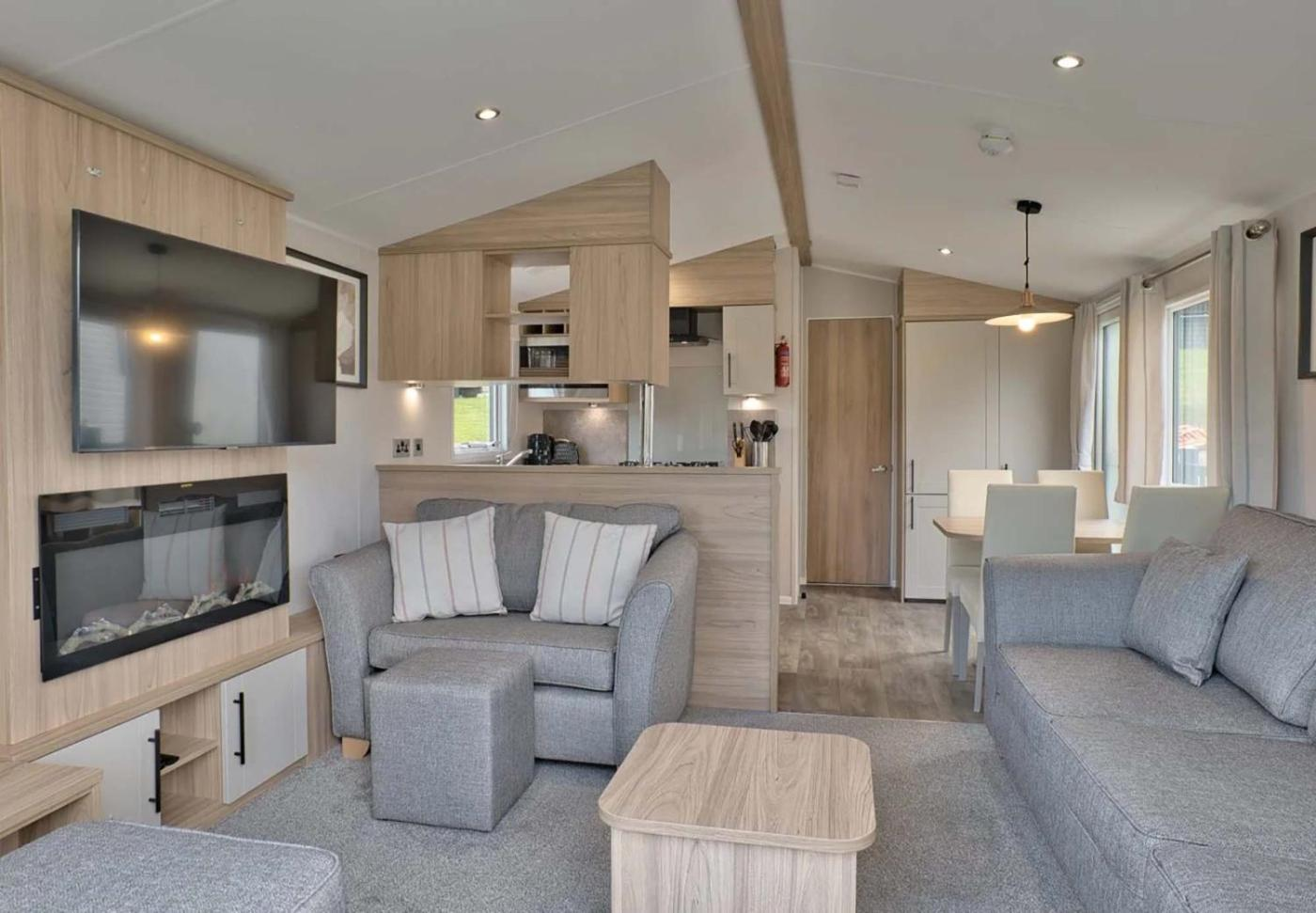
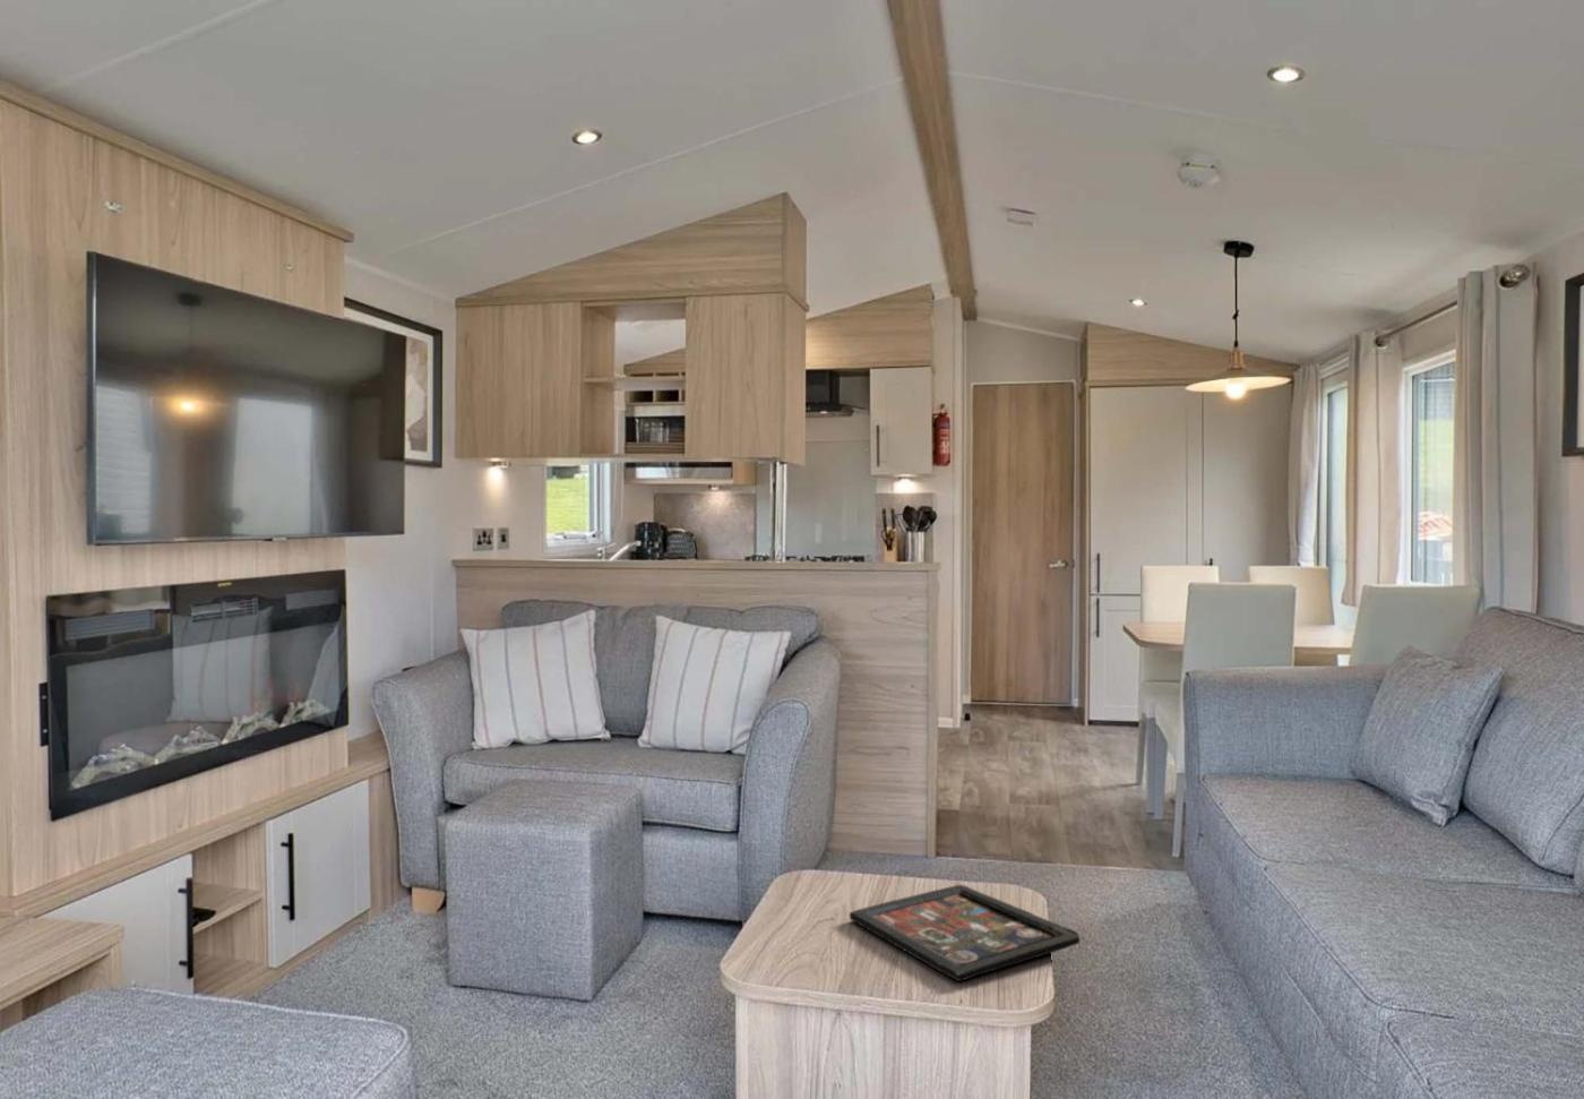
+ decorative tray [849,884,1081,982]
